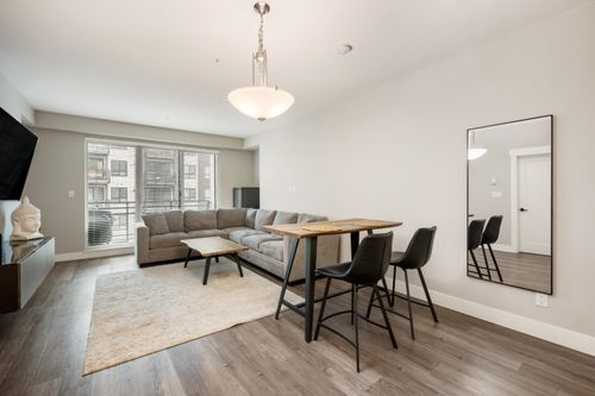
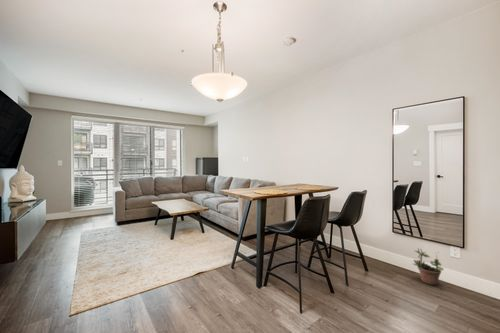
+ potted plant [411,247,445,286]
